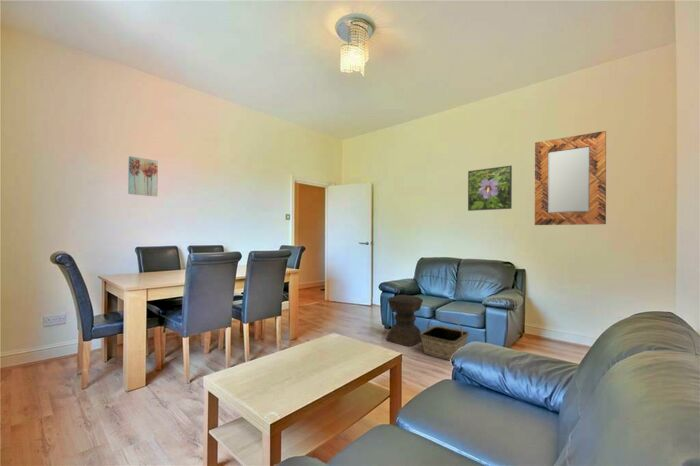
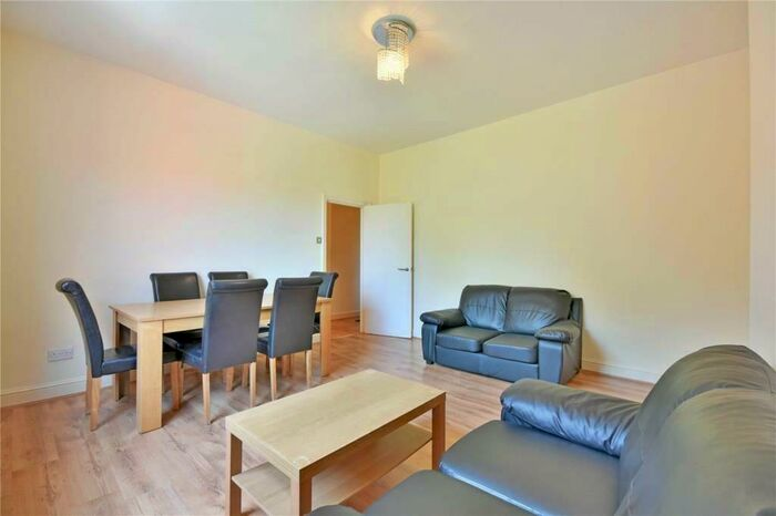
- wall art [127,155,159,197]
- basket [420,314,470,362]
- home mirror [534,130,607,226]
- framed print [467,165,513,212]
- stool [385,294,424,347]
